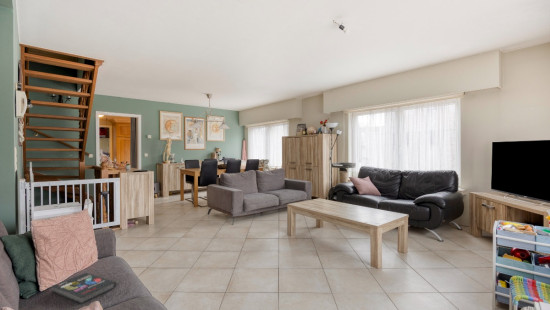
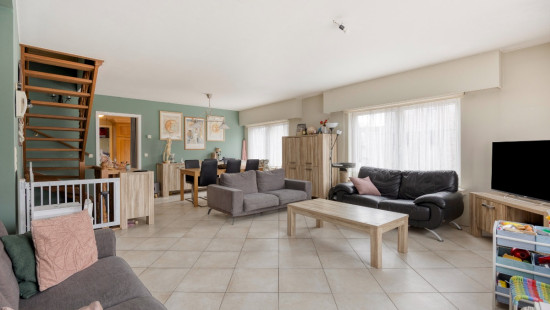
- book [51,272,117,305]
